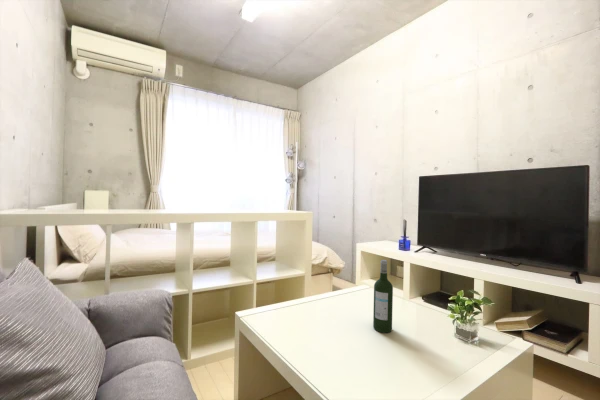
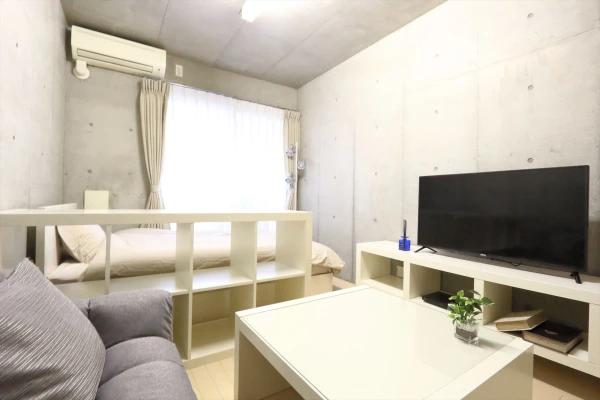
- wine bottle [372,259,394,334]
